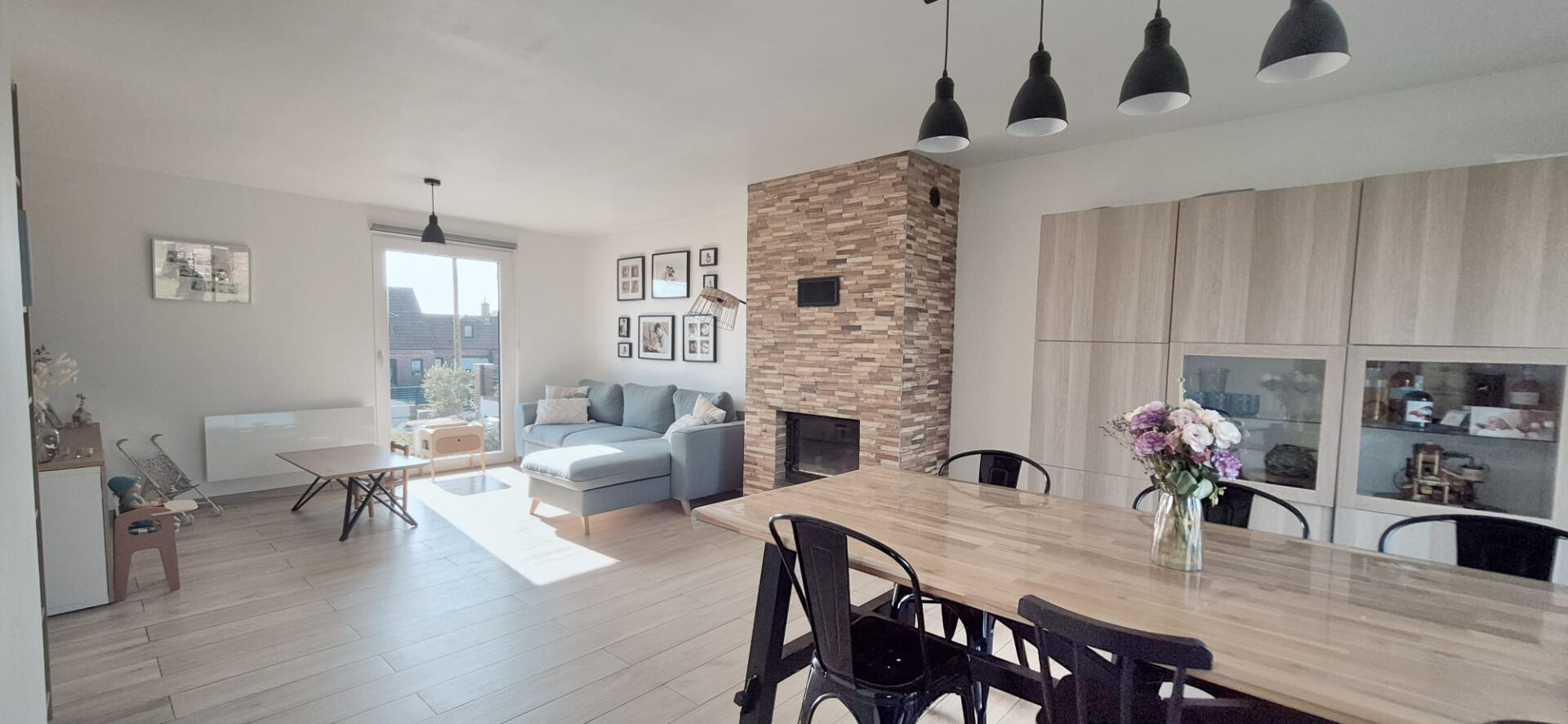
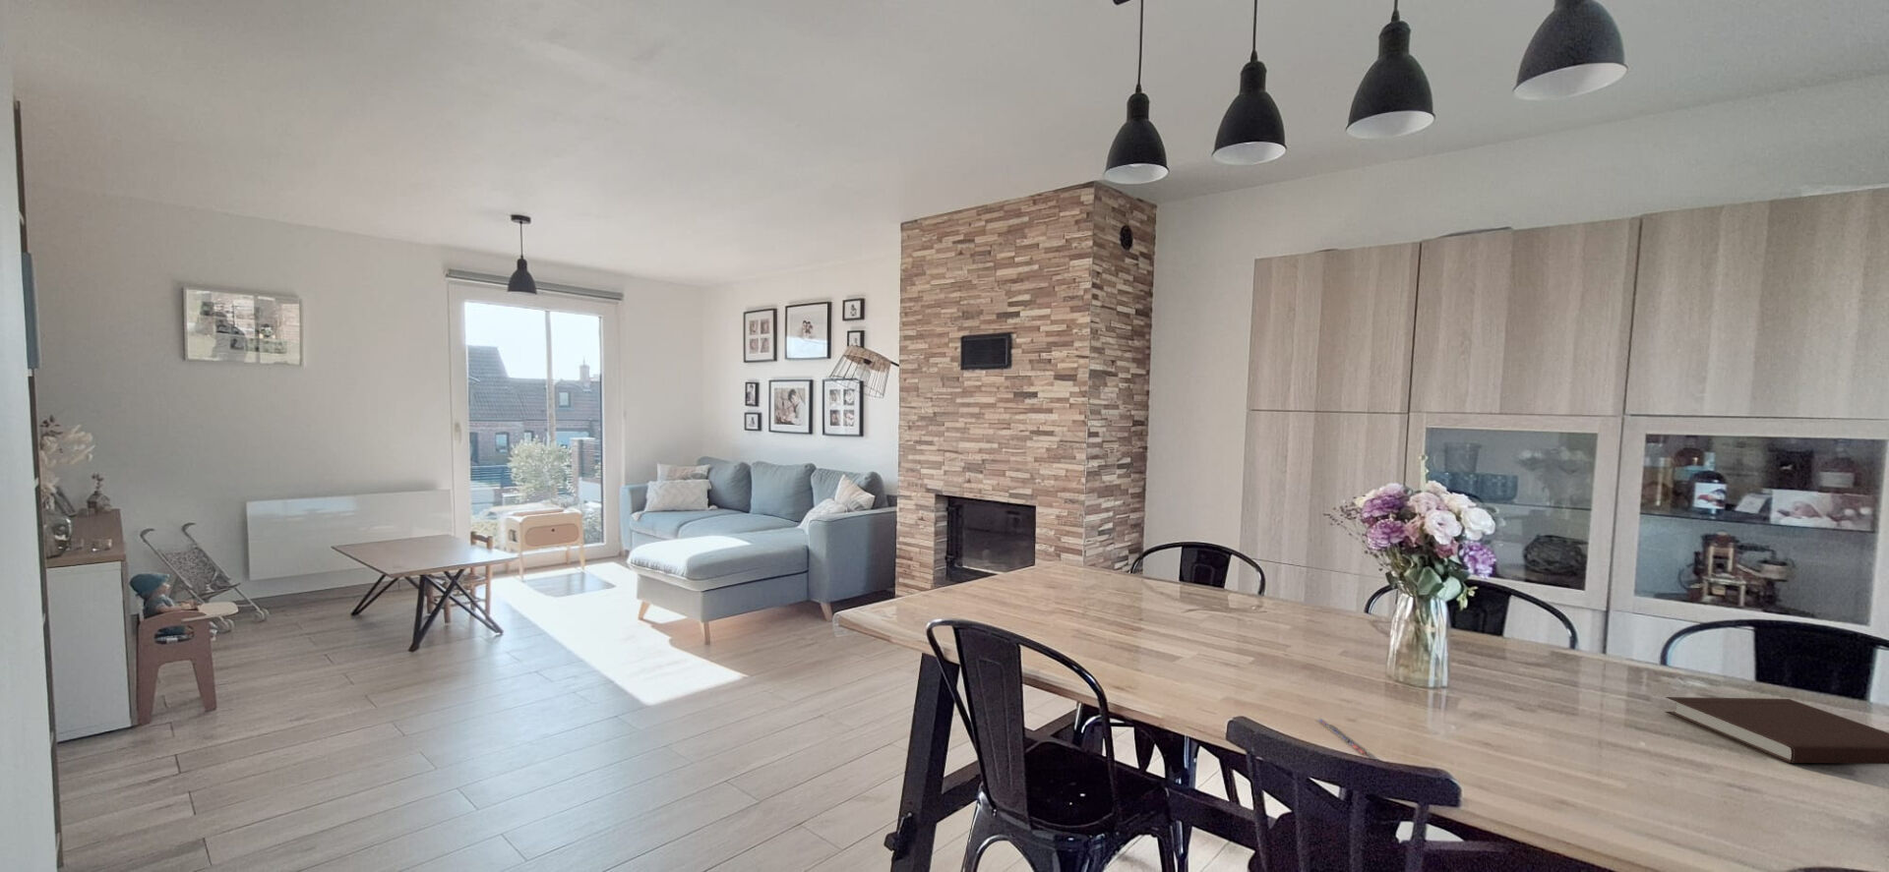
+ pen [1317,717,1367,756]
+ notebook [1665,696,1889,765]
